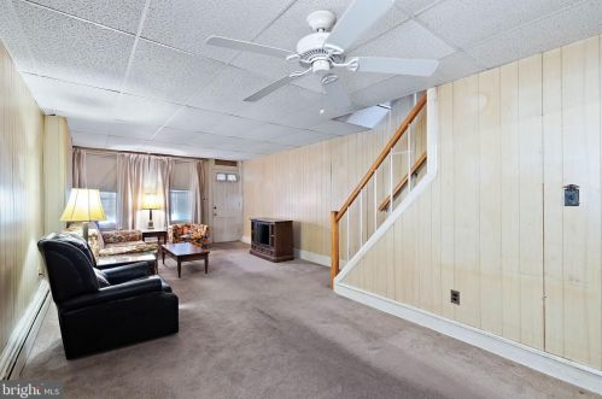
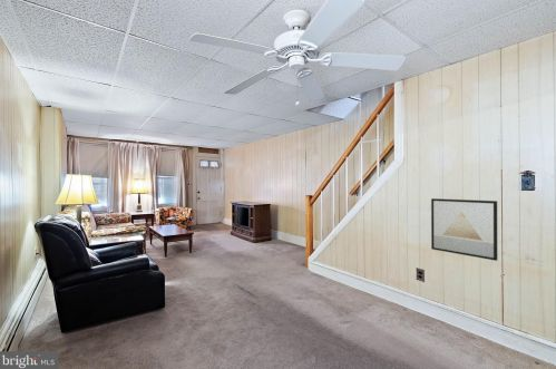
+ wall art [430,197,498,262]
